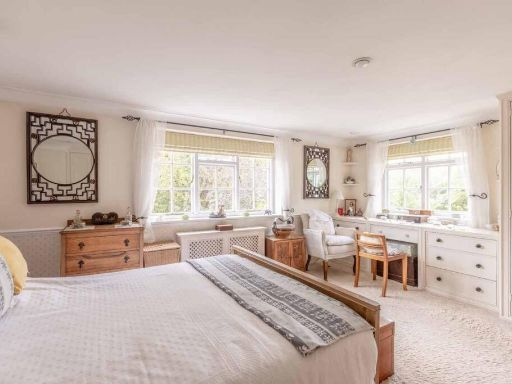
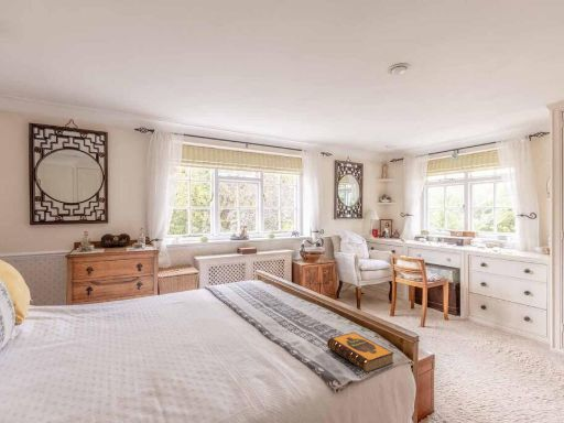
+ hardback book [326,332,394,375]
